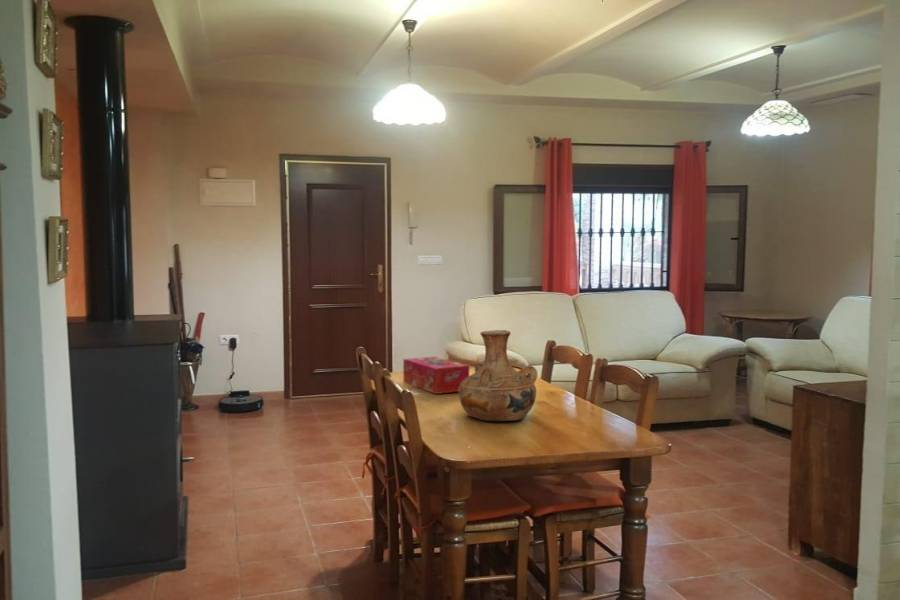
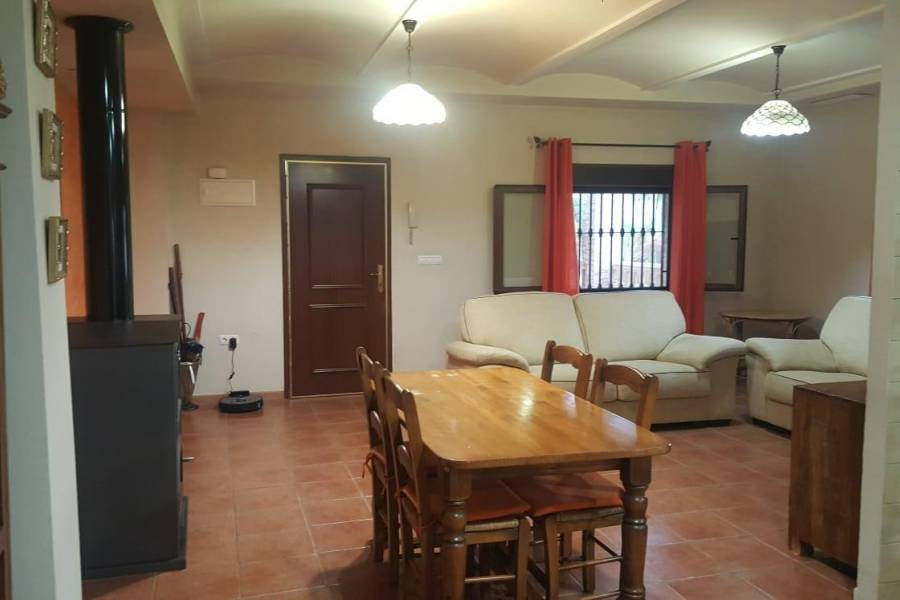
- tissue box [402,356,470,395]
- vase [458,329,538,422]
